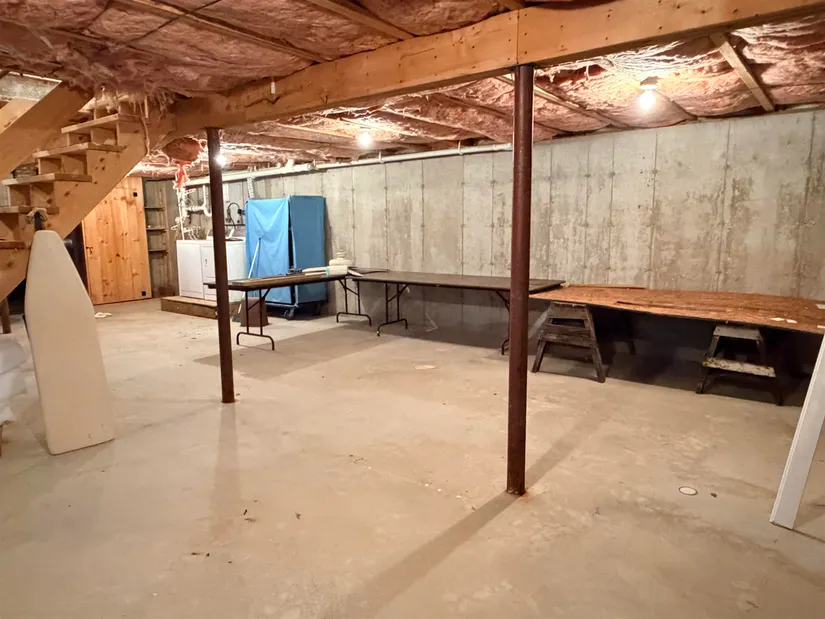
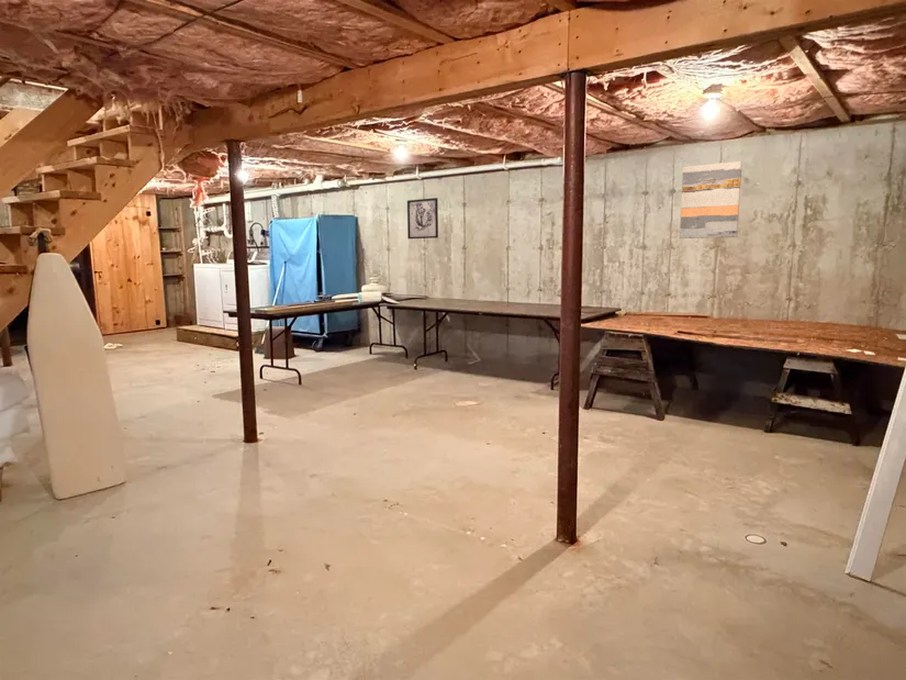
+ wall art [406,197,439,239]
+ wall art [679,160,742,239]
